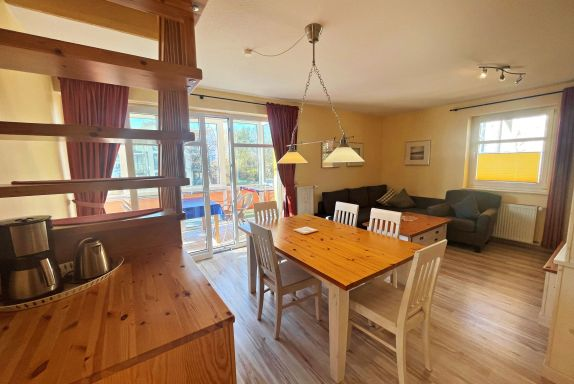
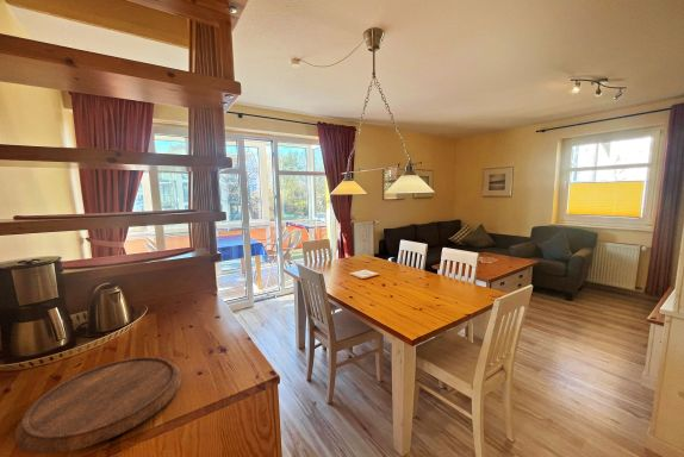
+ cutting board [14,356,182,455]
